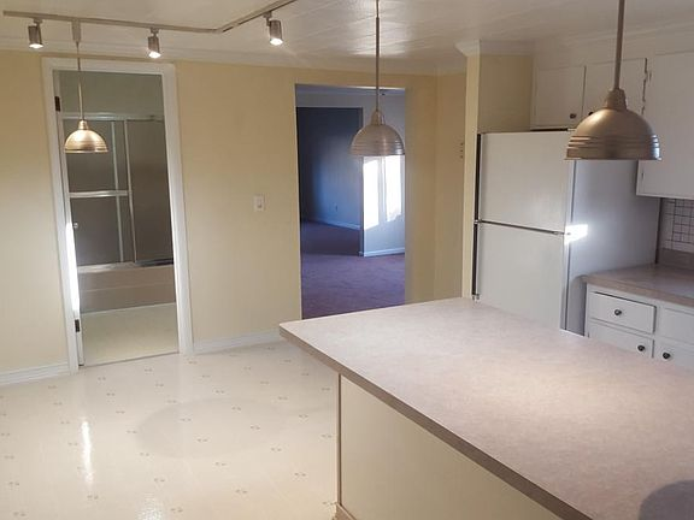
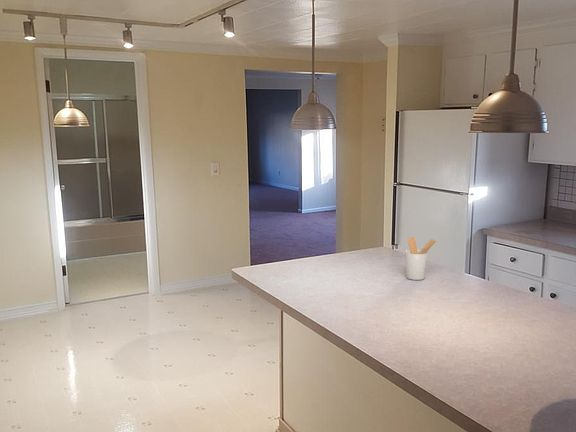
+ utensil holder [405,236,437,281]
